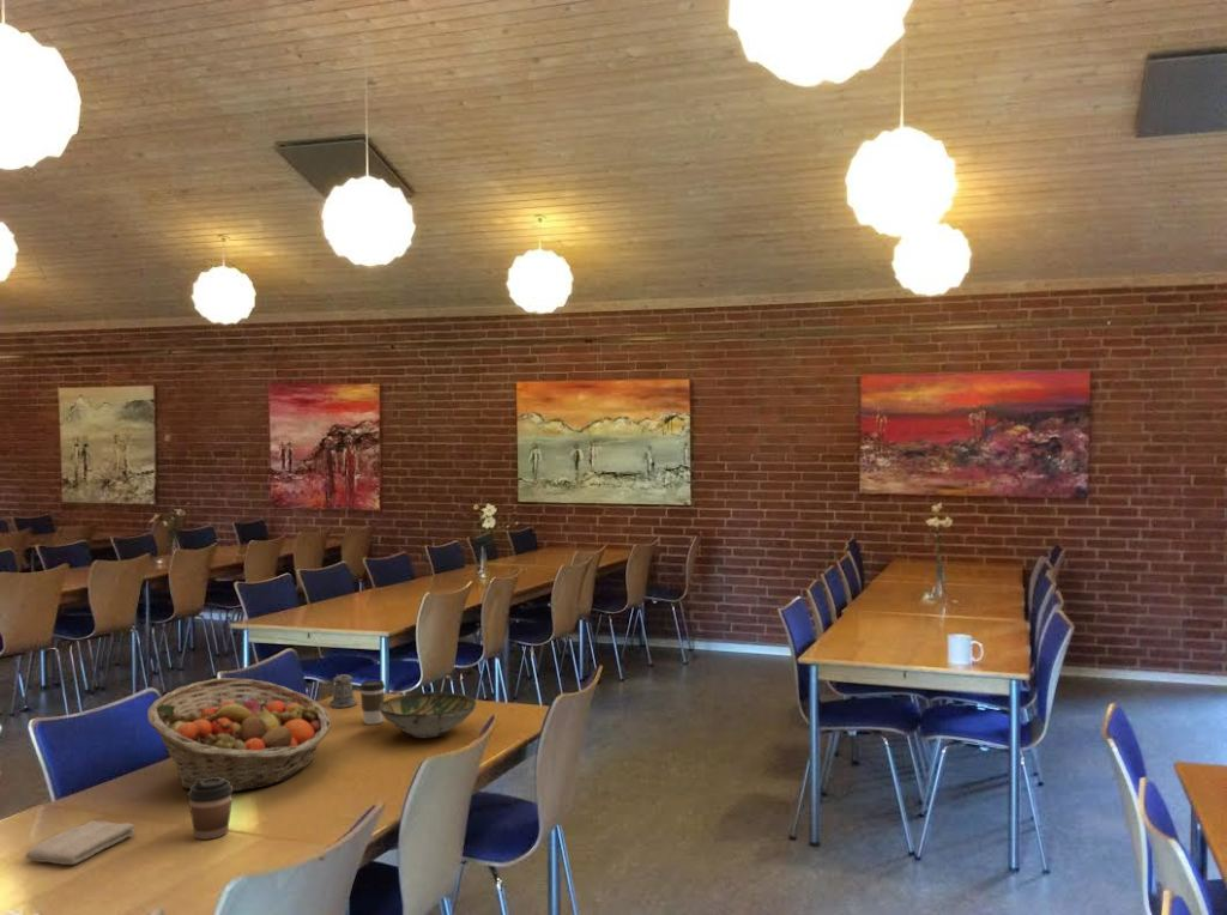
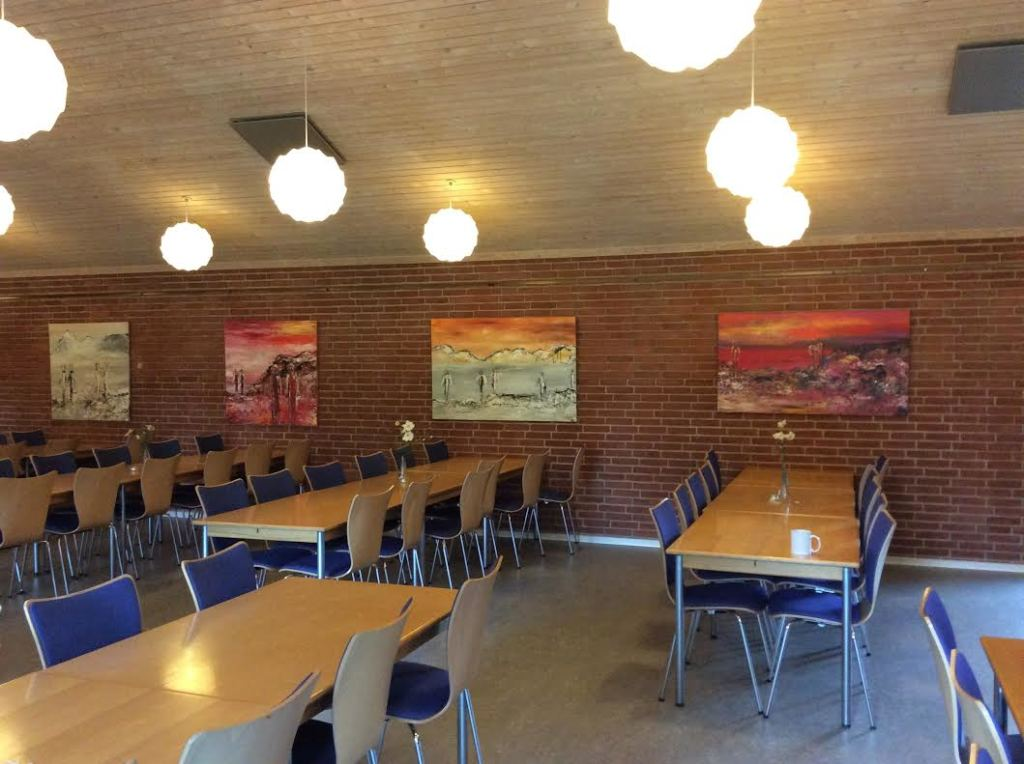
- bowl [379,691,477,739]
- coffee cup [187,777,234,841]
- washcloth [24,819,135,866]
- coffee cup [358,679,386,726]
- fruit basket [146,677,332,793]
- pepper shaker [328,673,358,709]
